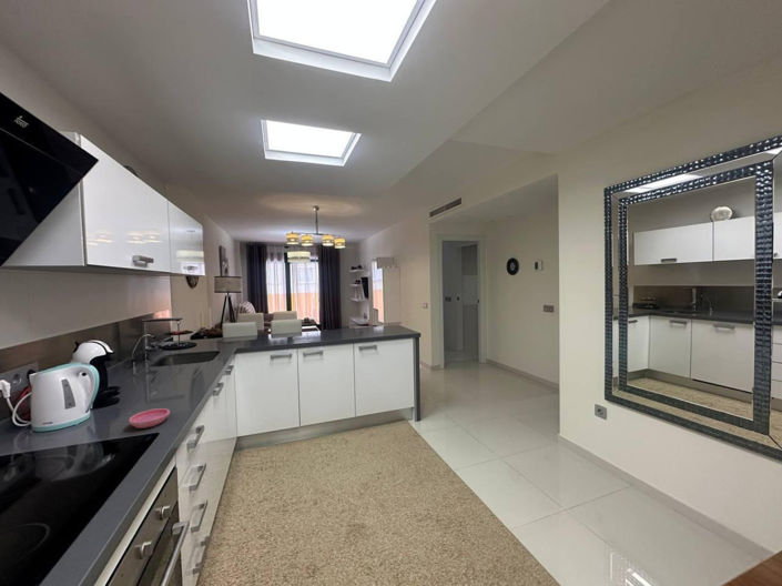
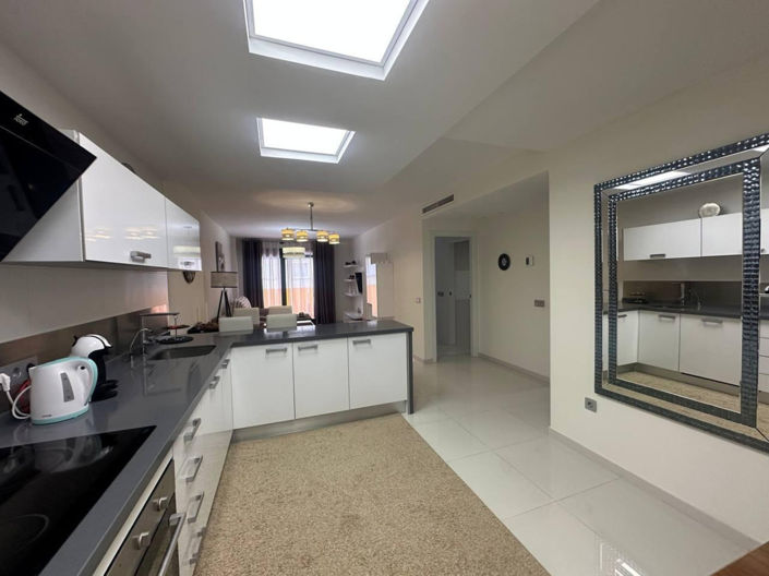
- saucer [128,407,171,430]
